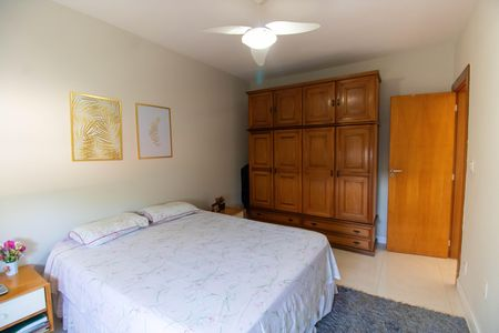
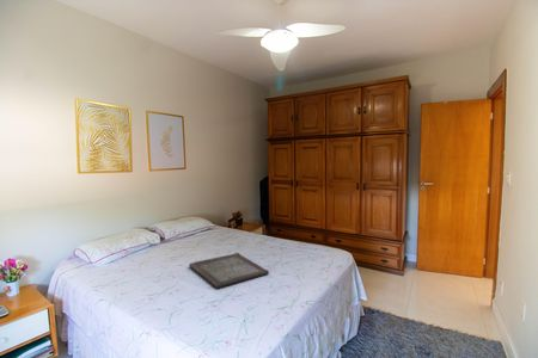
+ serving tray [188,252,270,289]
